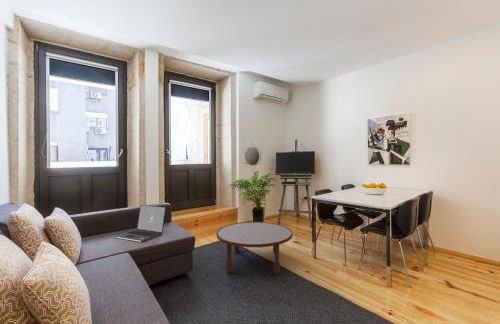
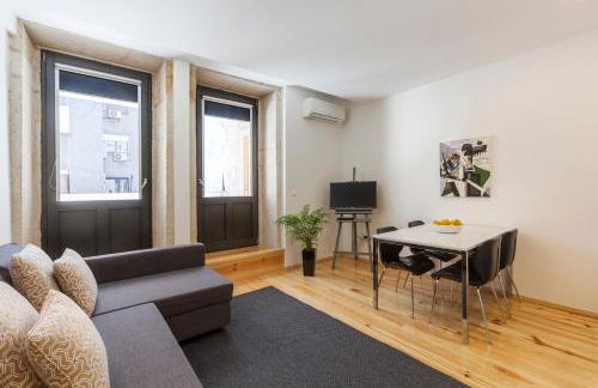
- coffee table [215,221,294,276]
- laptop [114,204,167,243]
- home mirror [241,141,264,171]
